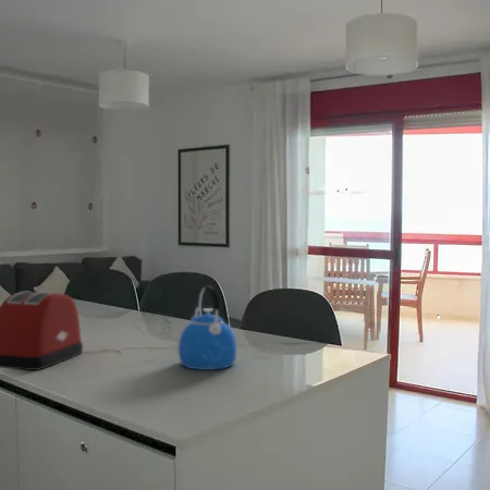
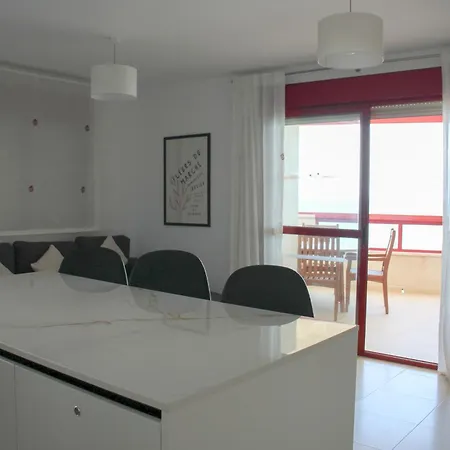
- kettle [177,284,237,371]
- toaster [0,291,84,371]
